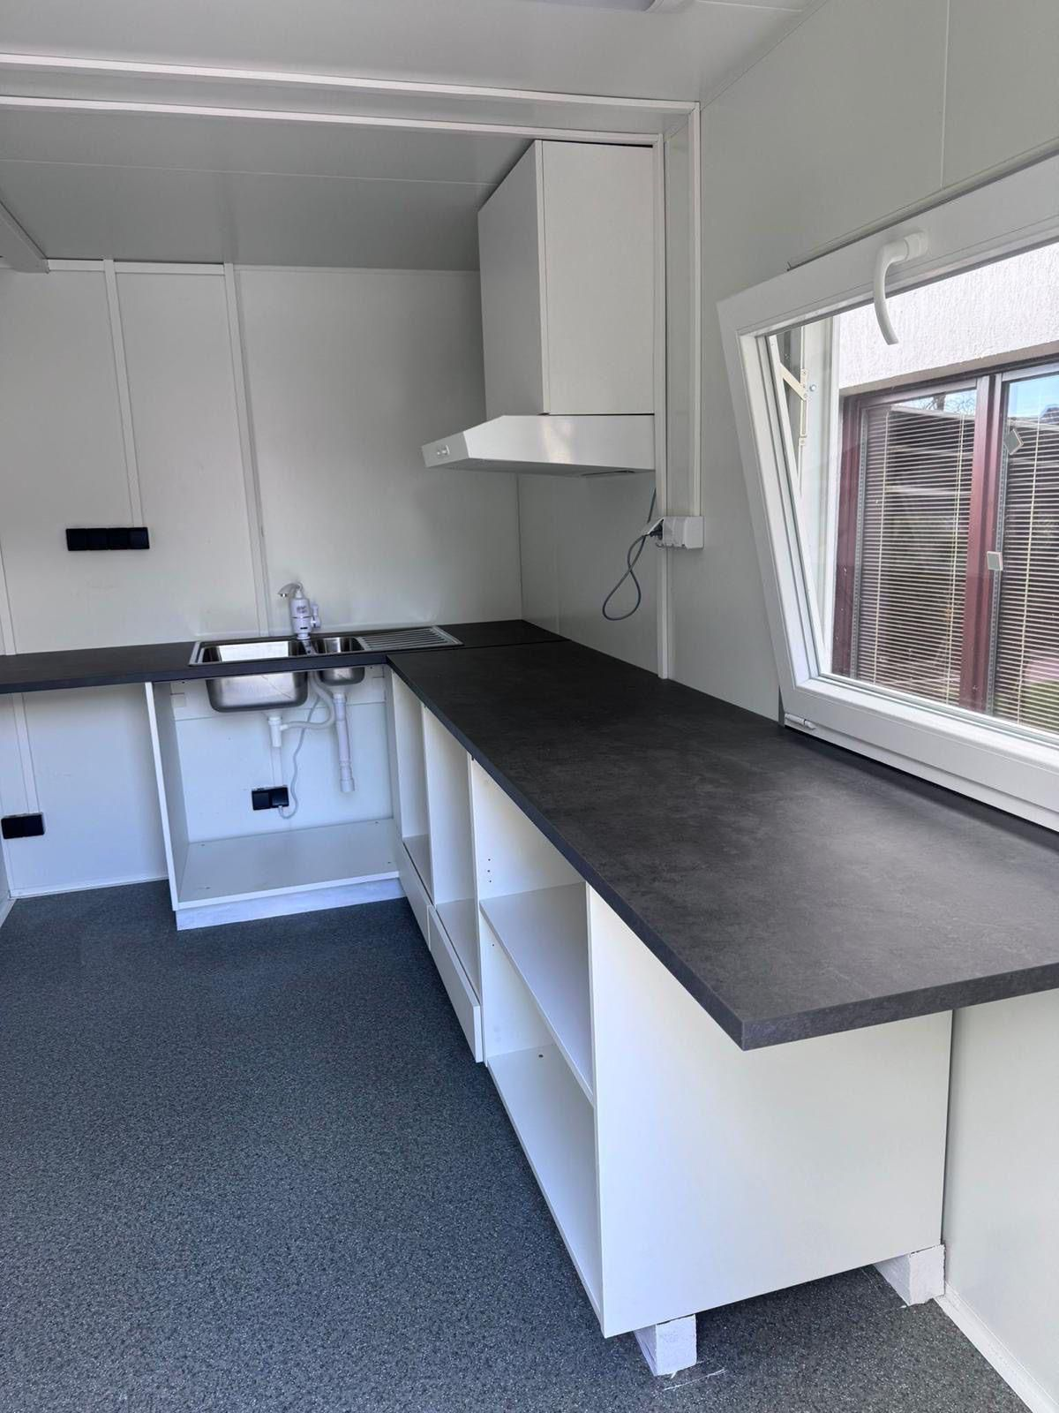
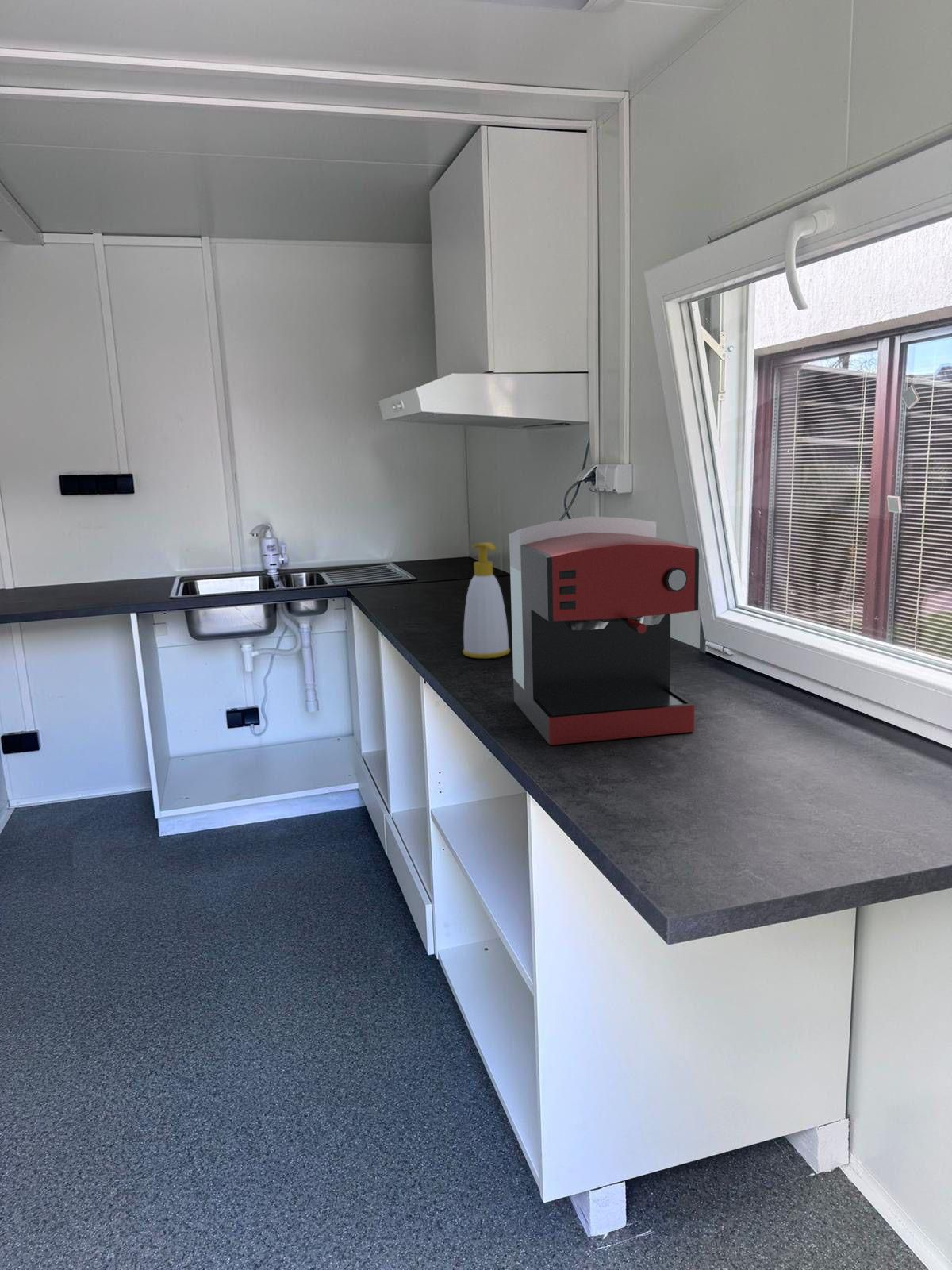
+ coffee maker [509,515,700,745]
+ soap bottle [462,541,511,659]
